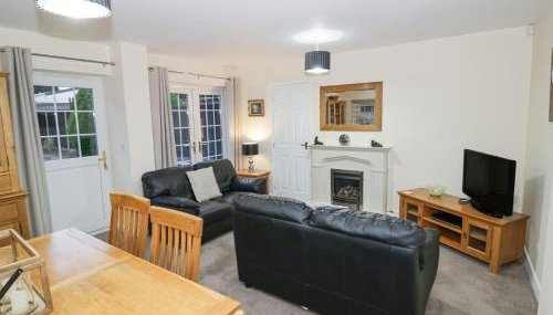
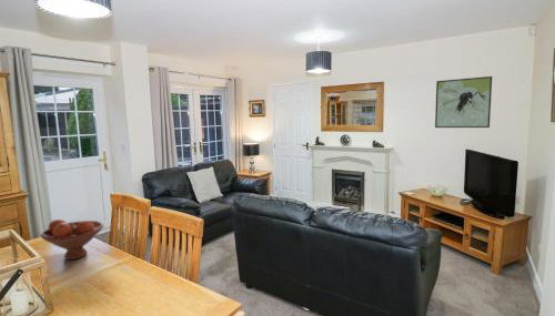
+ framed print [434,75,493,129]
+ fruit bowl [40,218,104,261]
